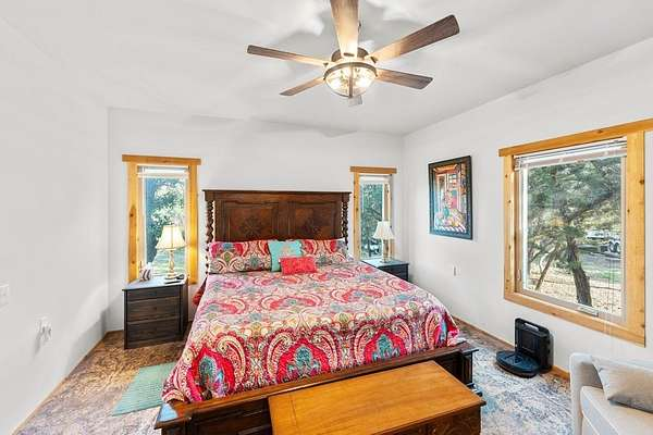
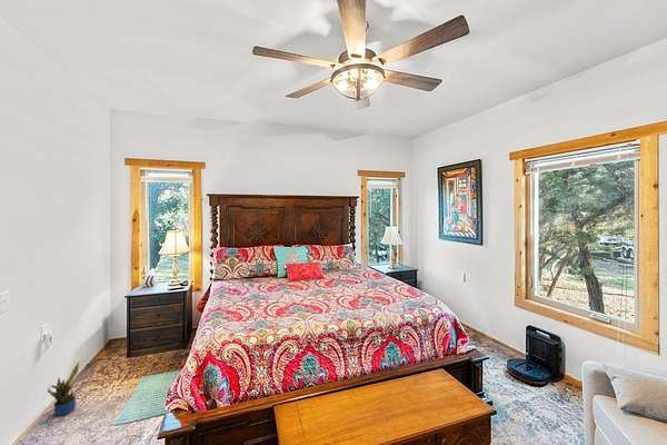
+ potted plant [46,362,81,417]
